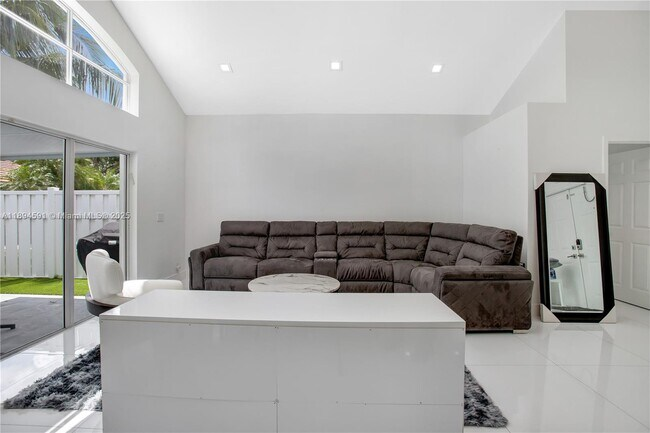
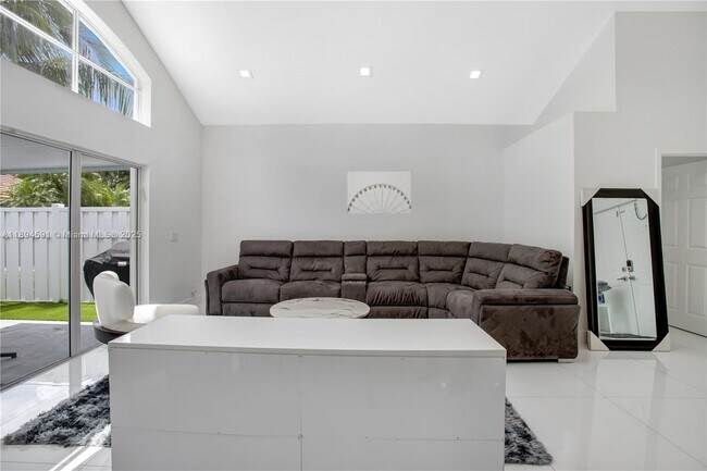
+ wall art [346,170,412,215]
